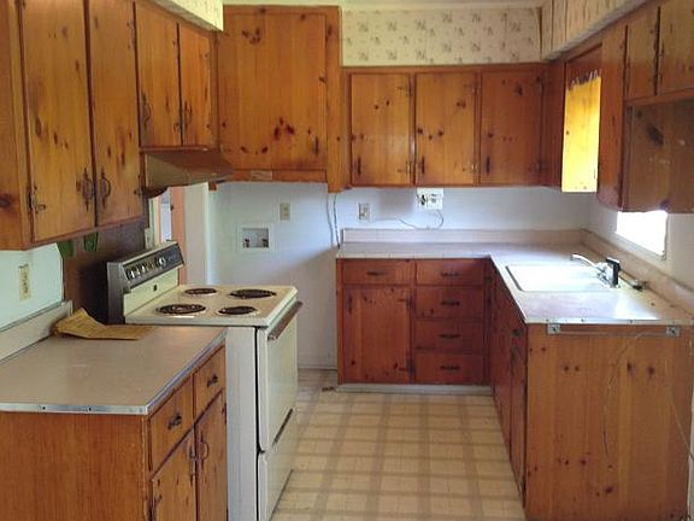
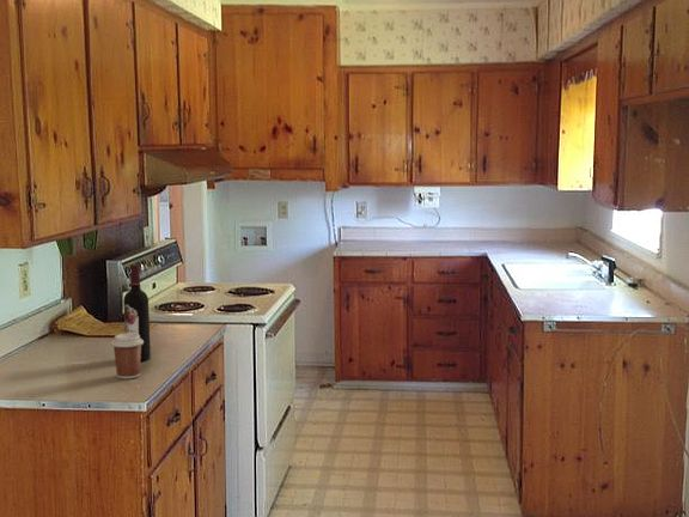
+ wine bottle [122,263,152,363]
+ coffee cup [110,333,144,381]
